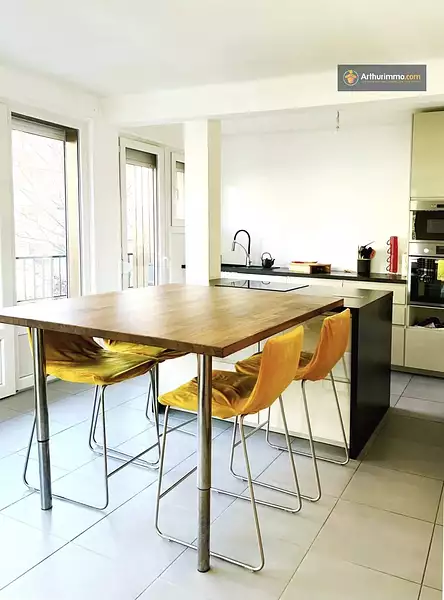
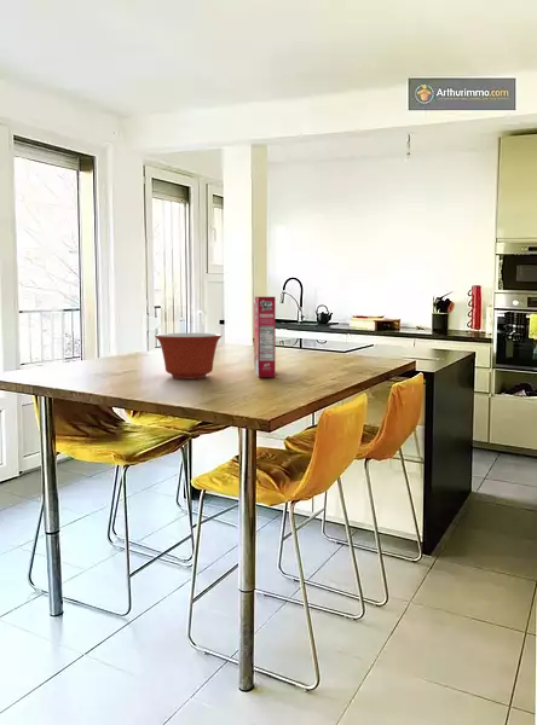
+ cereal box [253,296,277,378]
+ mixing bowl [154,332,224,381]
